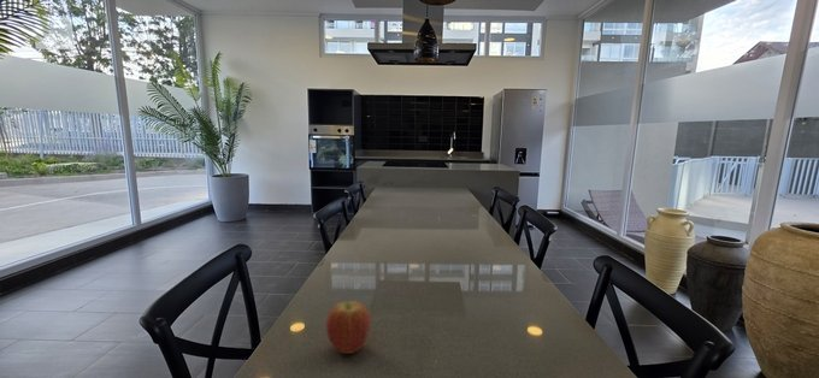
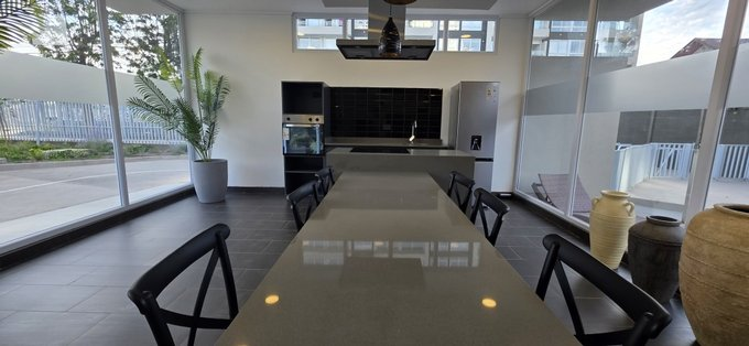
- fruit [325,300,372,355]
